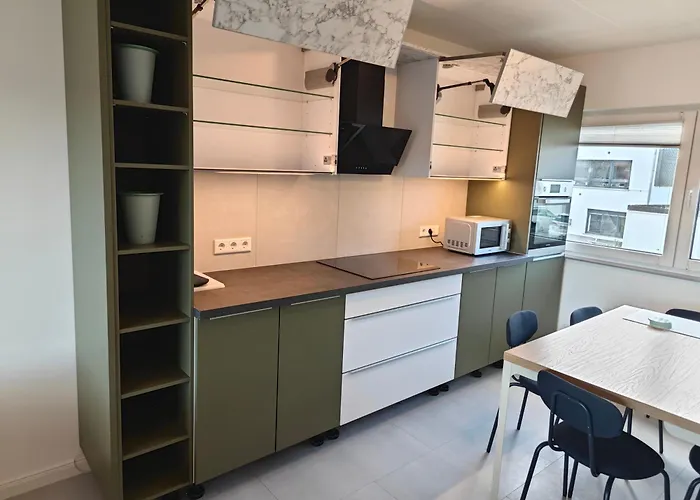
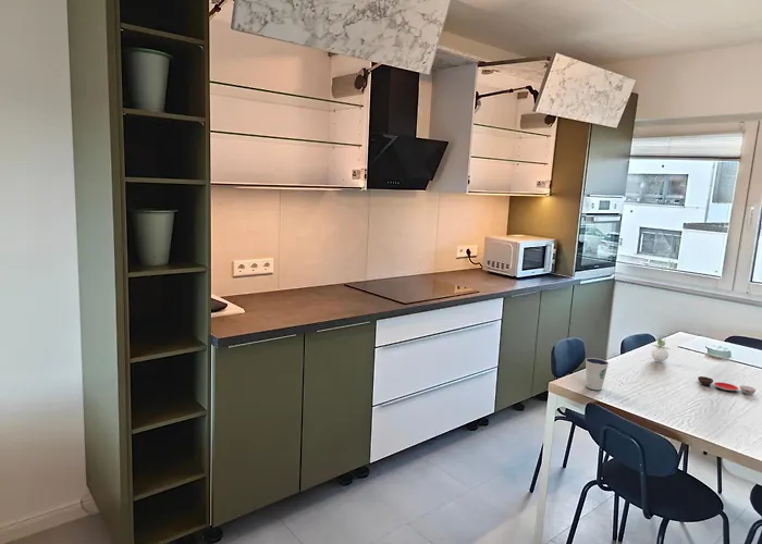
+ flower [651,335,672,362]
+ bowl [697,375,758,396]
+ dixie cup [585,357,610,391]
